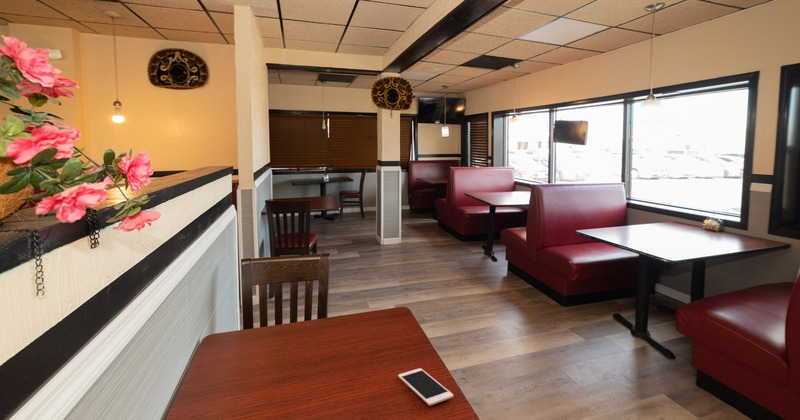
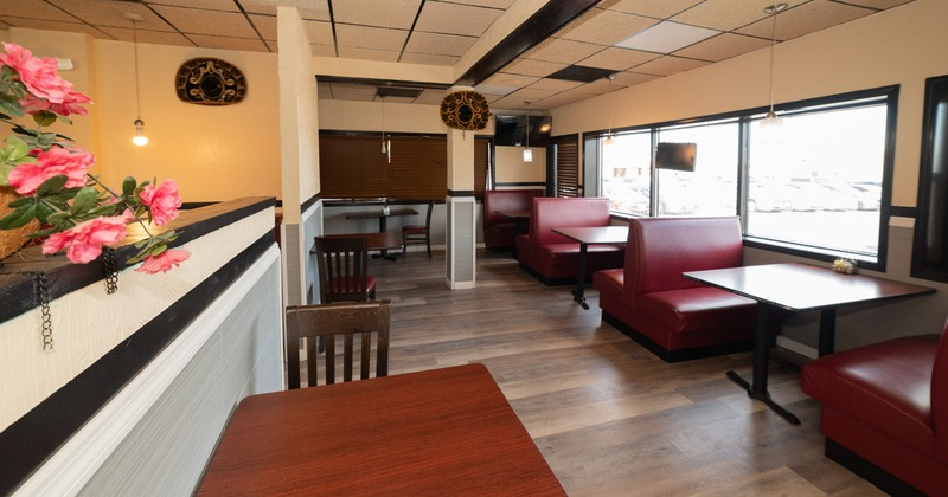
- cell phone [397,367,454,406]
